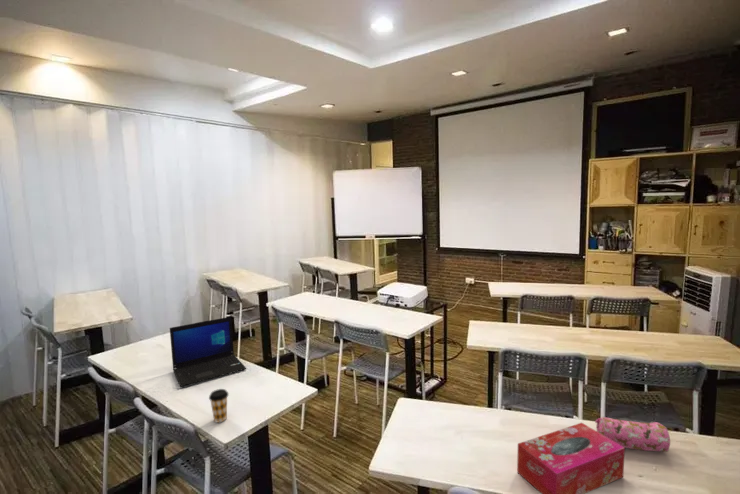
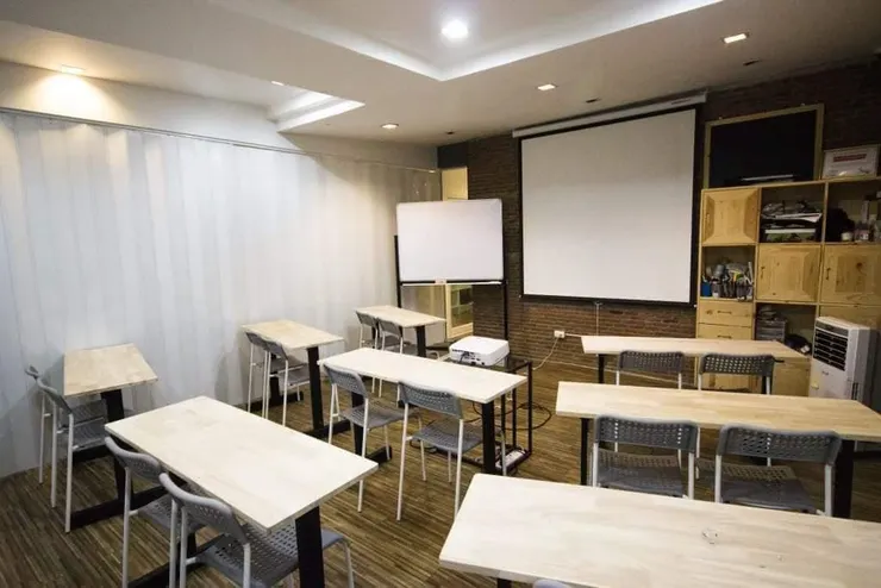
- laptop [169,316,247,388]
- coffee cup [208,388,230,424]
- pencil case [594,416,671,453]
- tissue box [516,422,626,494]
